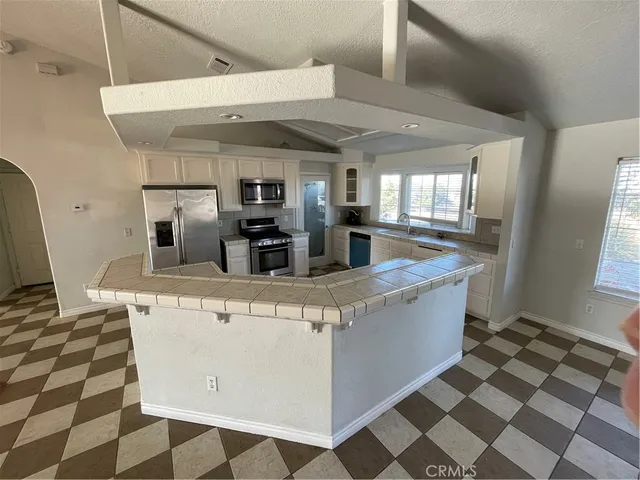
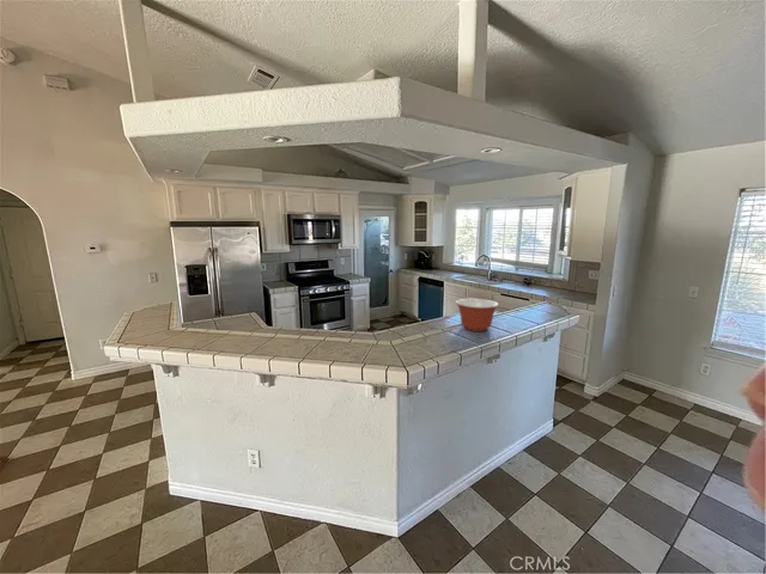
+ mixing bowl [455,298,500,332]
